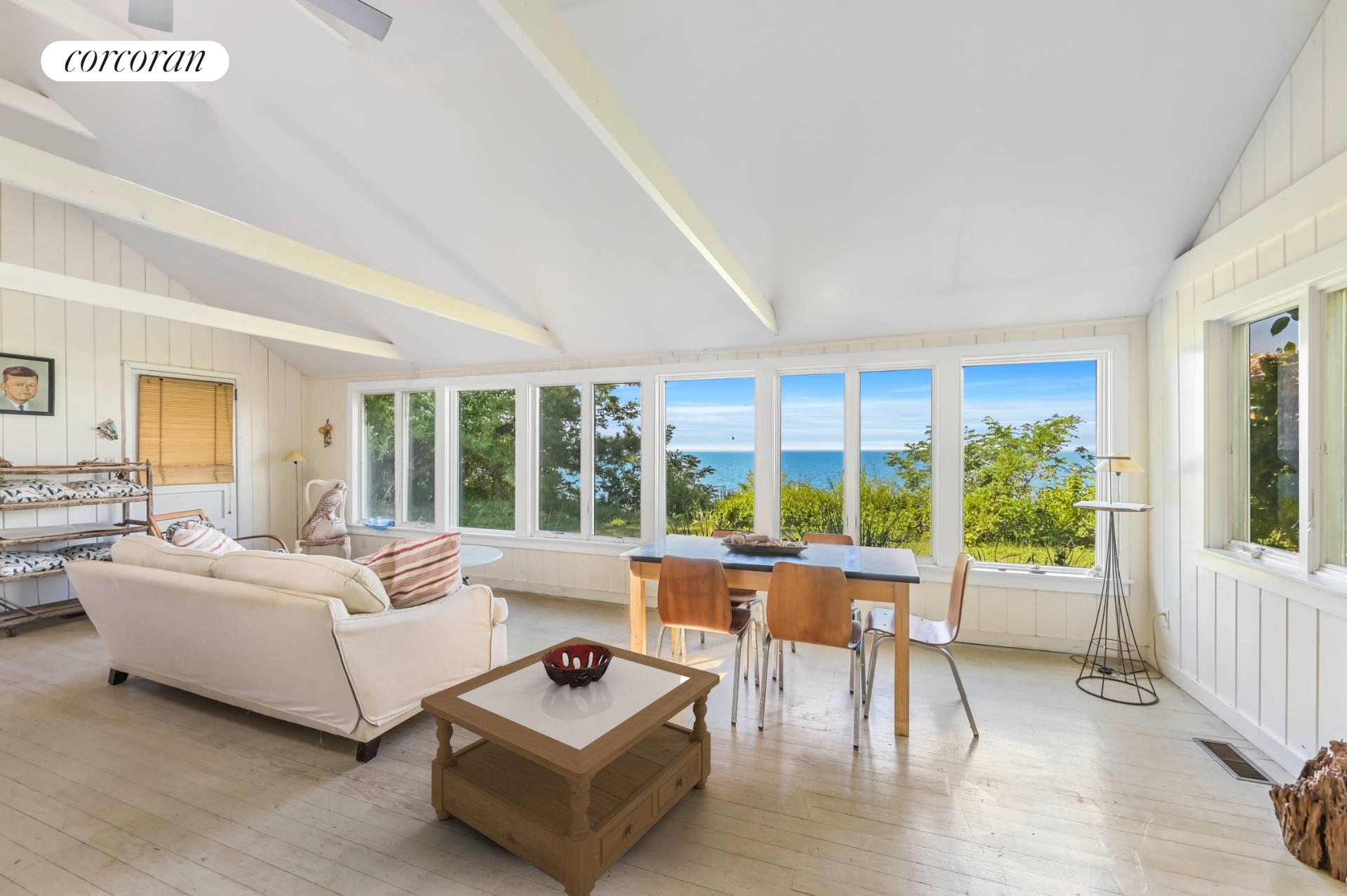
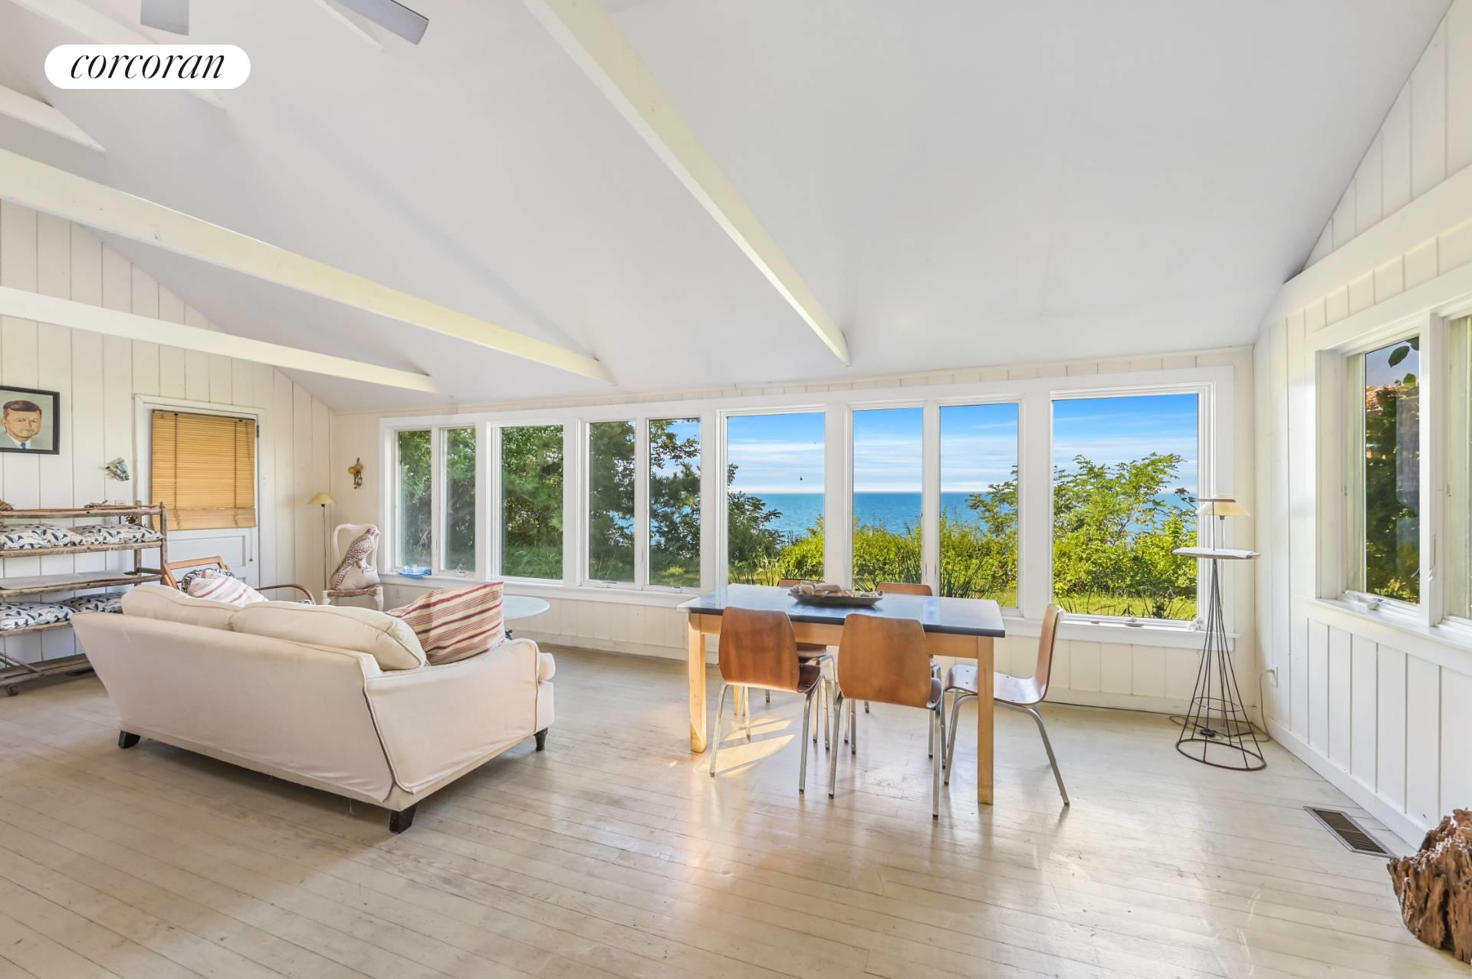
- decorative bowl [542,644,613,688]
- coffee table [420,636,721,896]
